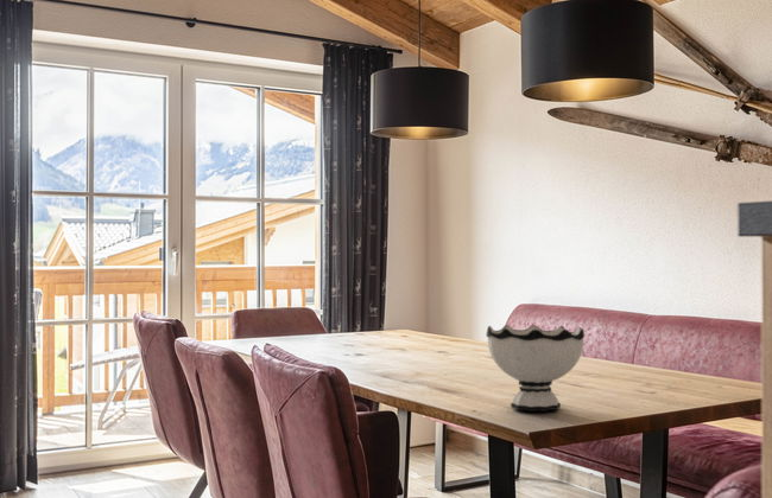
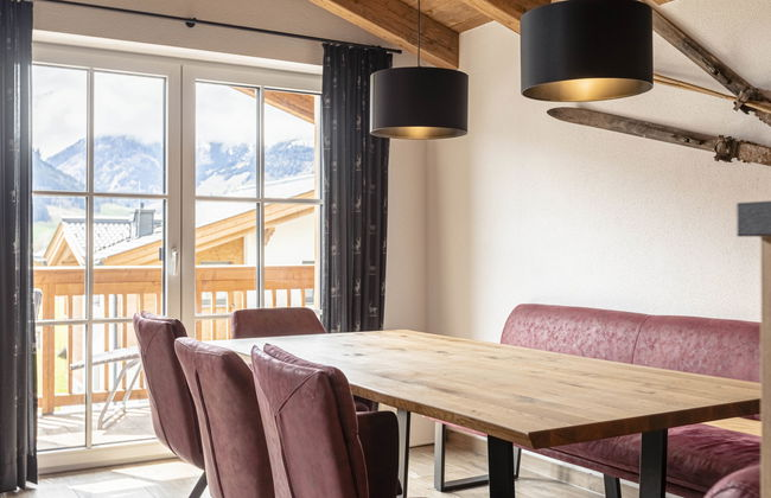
- bowl [486,324,586,413]
